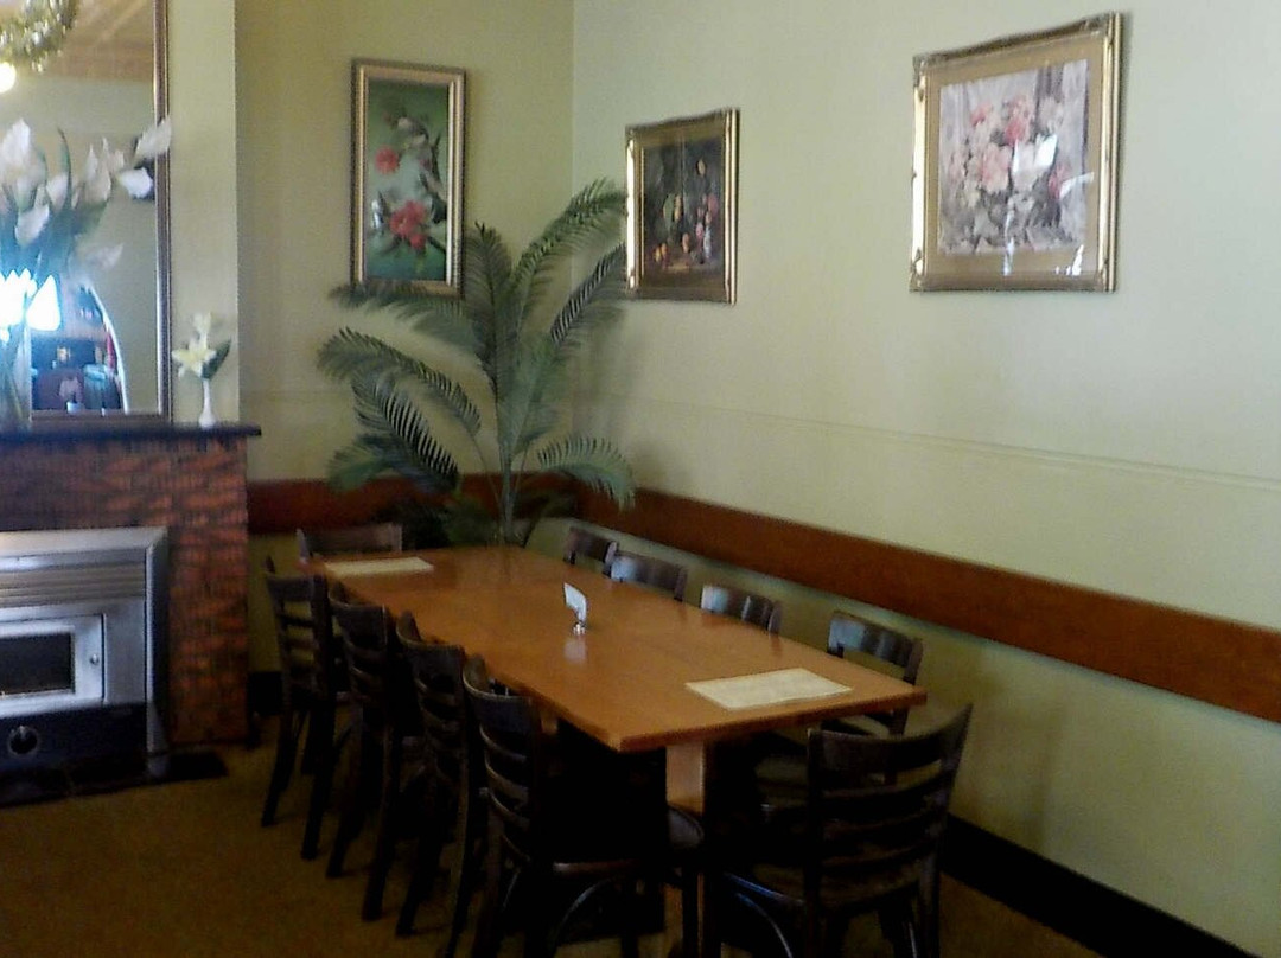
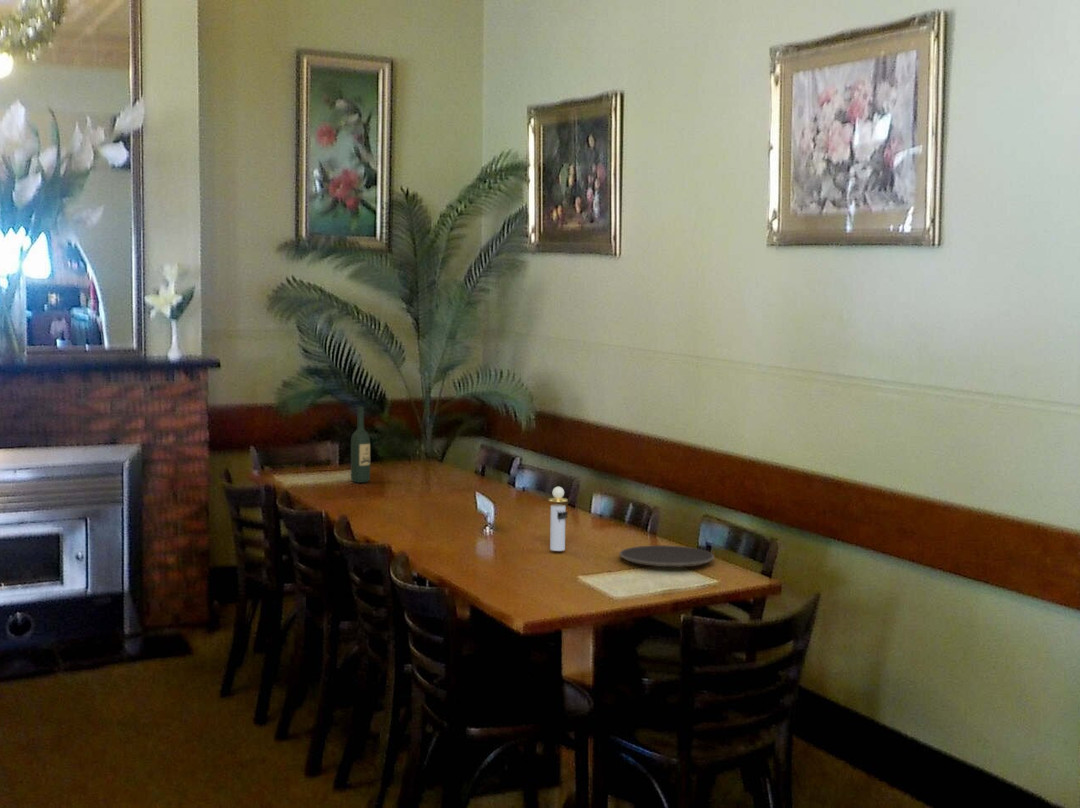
+ wine bottle [350,405,371,484]
+ perfume bottle [548,486,569,552]
+ plate [618,544,715,568]
